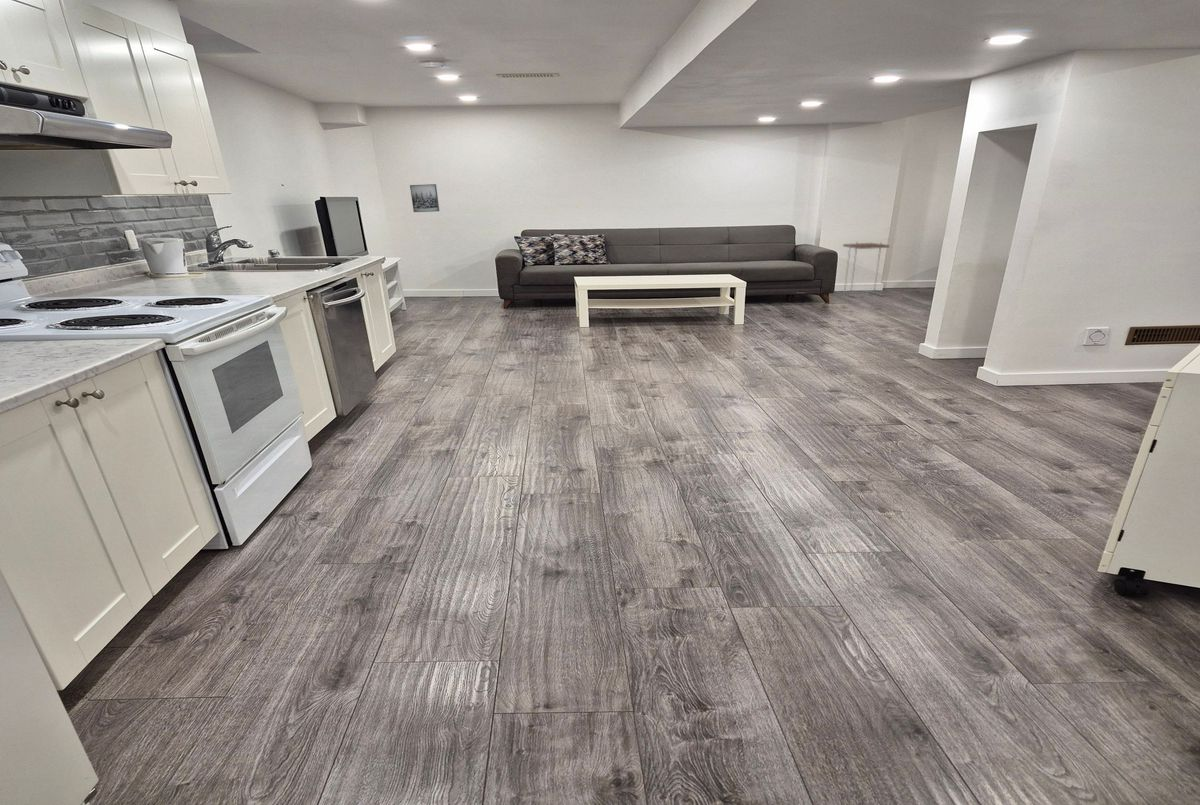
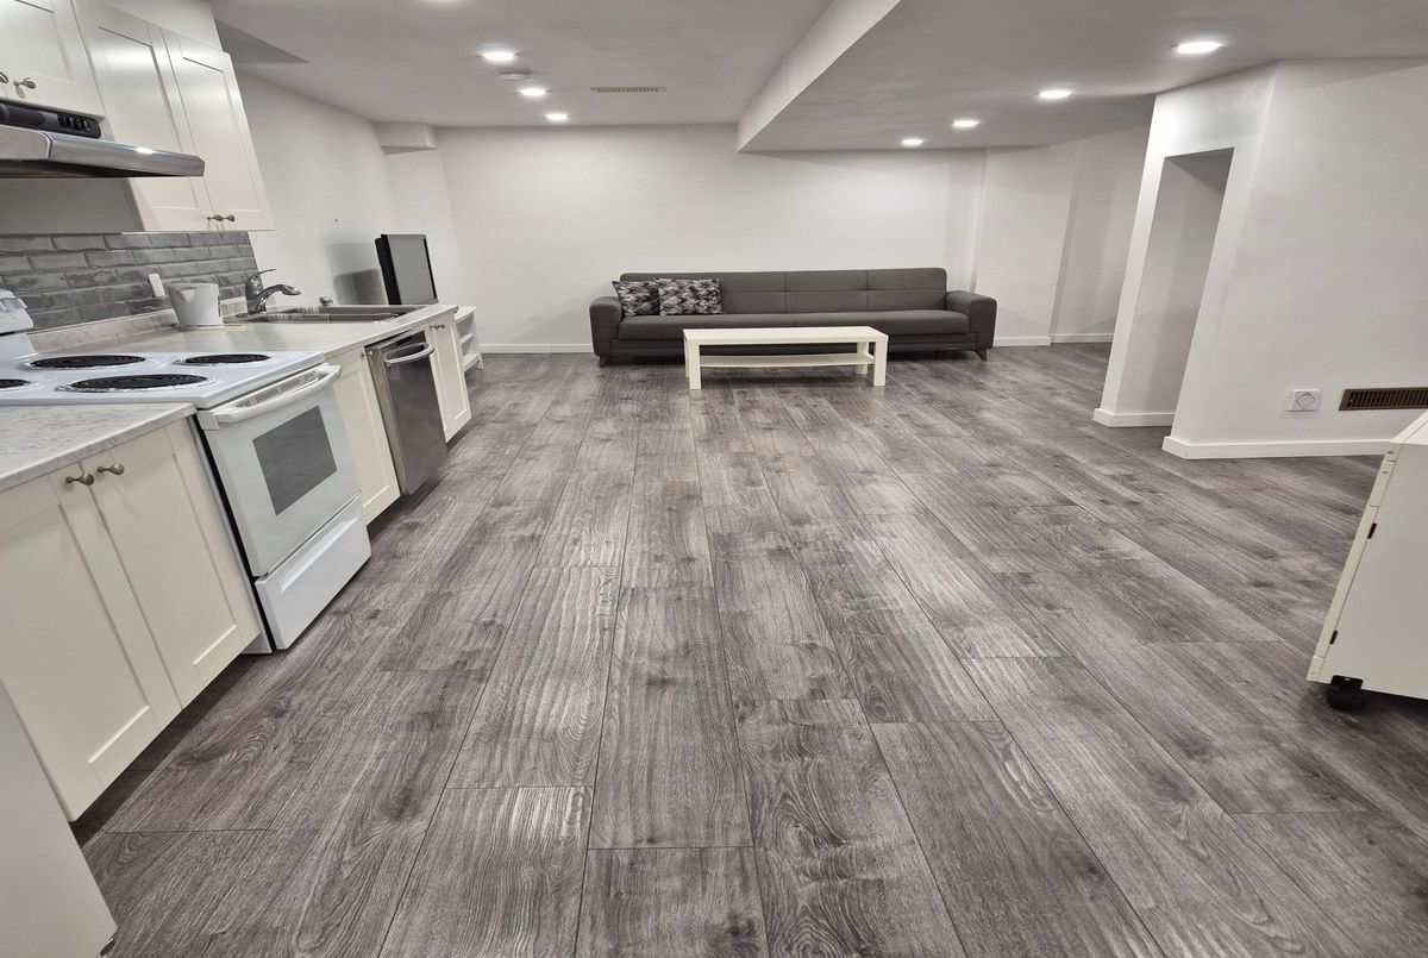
- wall art [409,183,440,213]
- side table [842,241,891,298]
